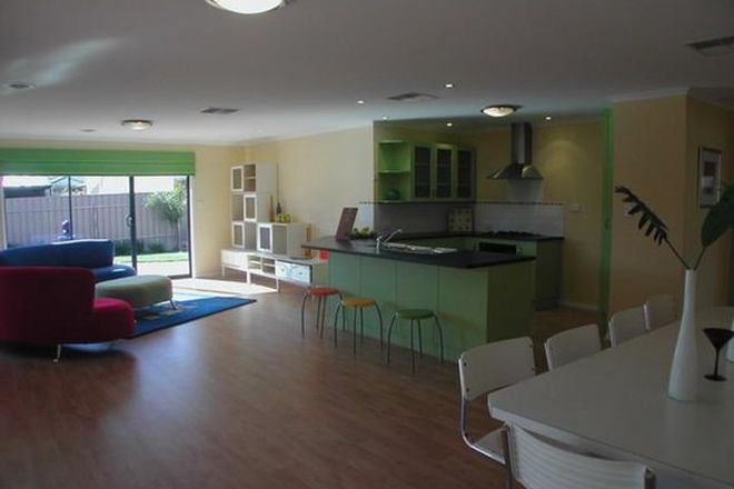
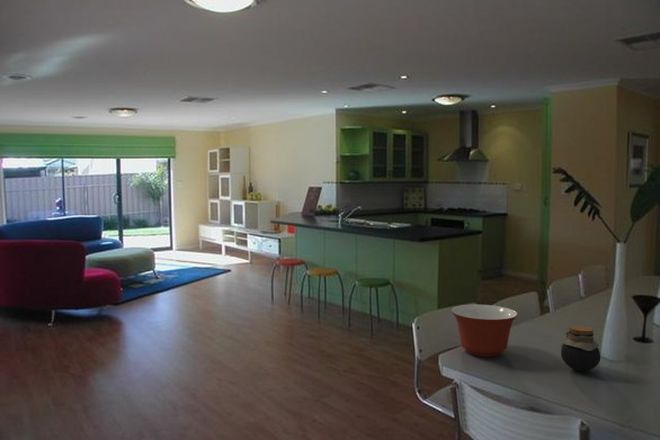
+ mixing bowl [450,304,519,358]
+ jar [560,324,601,372]
